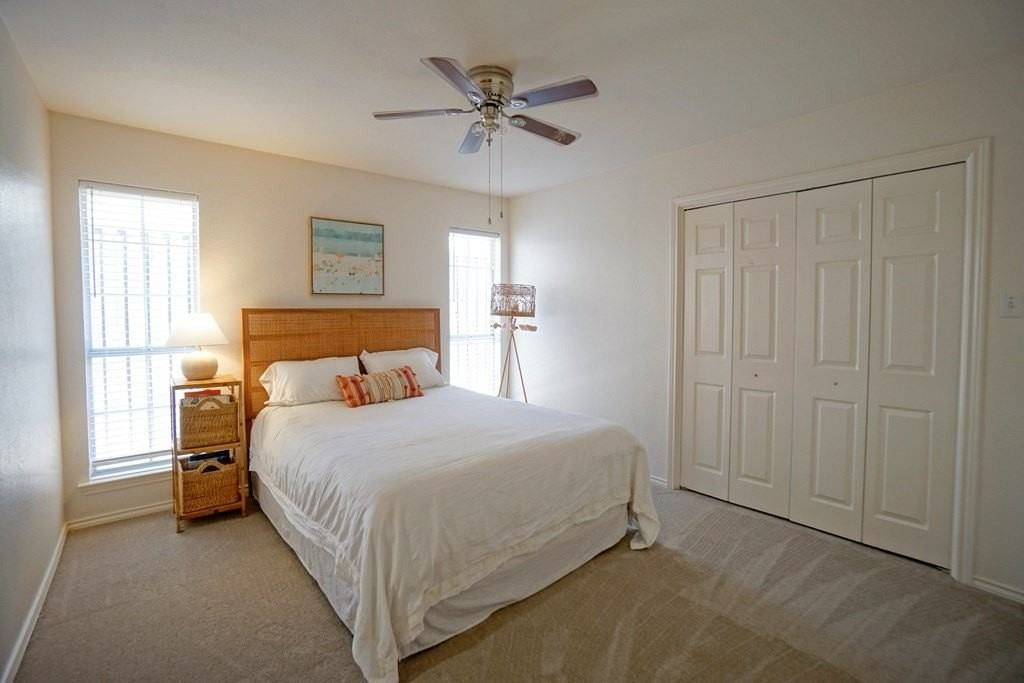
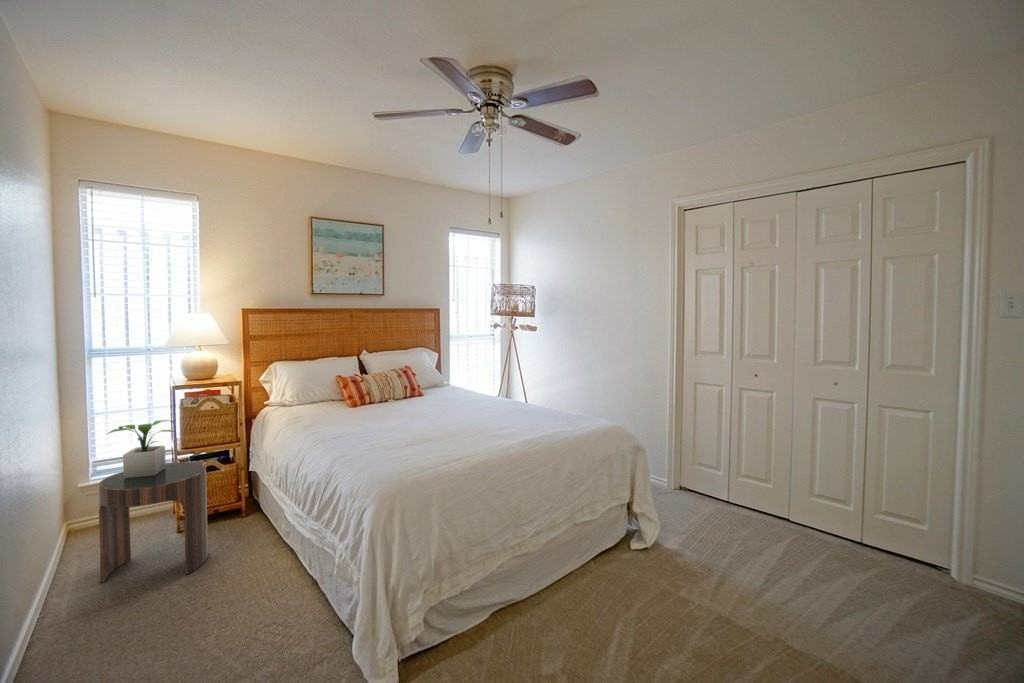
+ side table [97,461,209,583]
+ potted plant [107,419,177,478]
